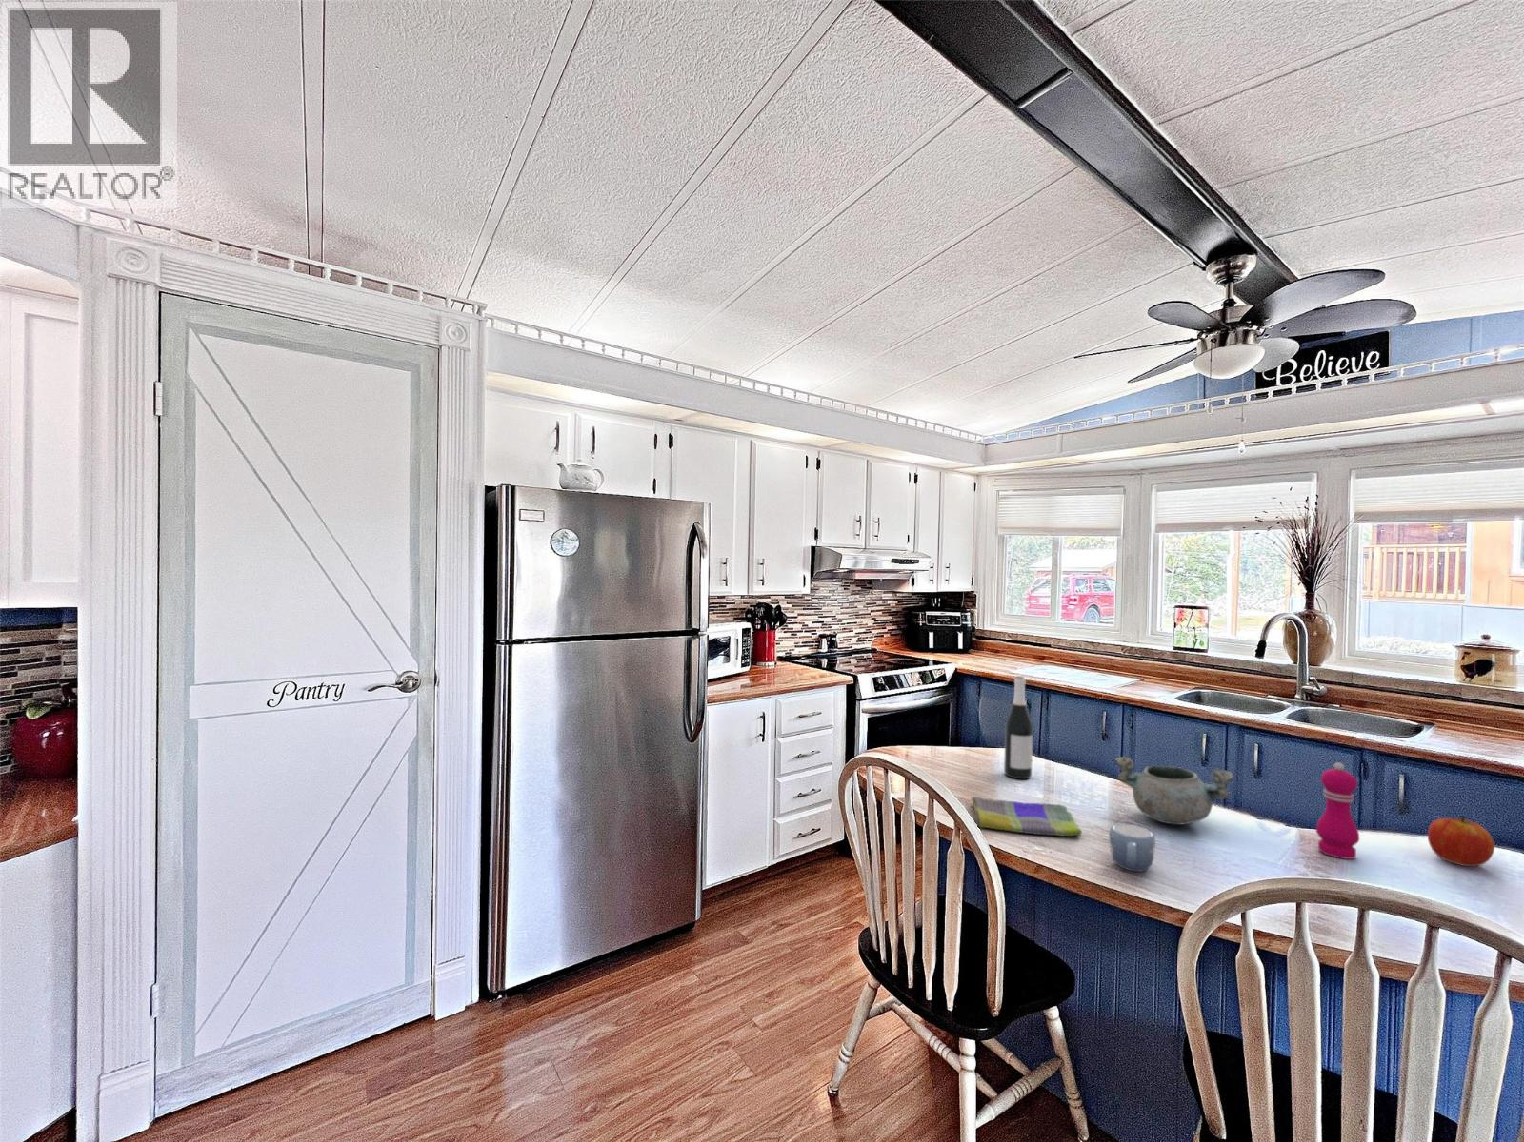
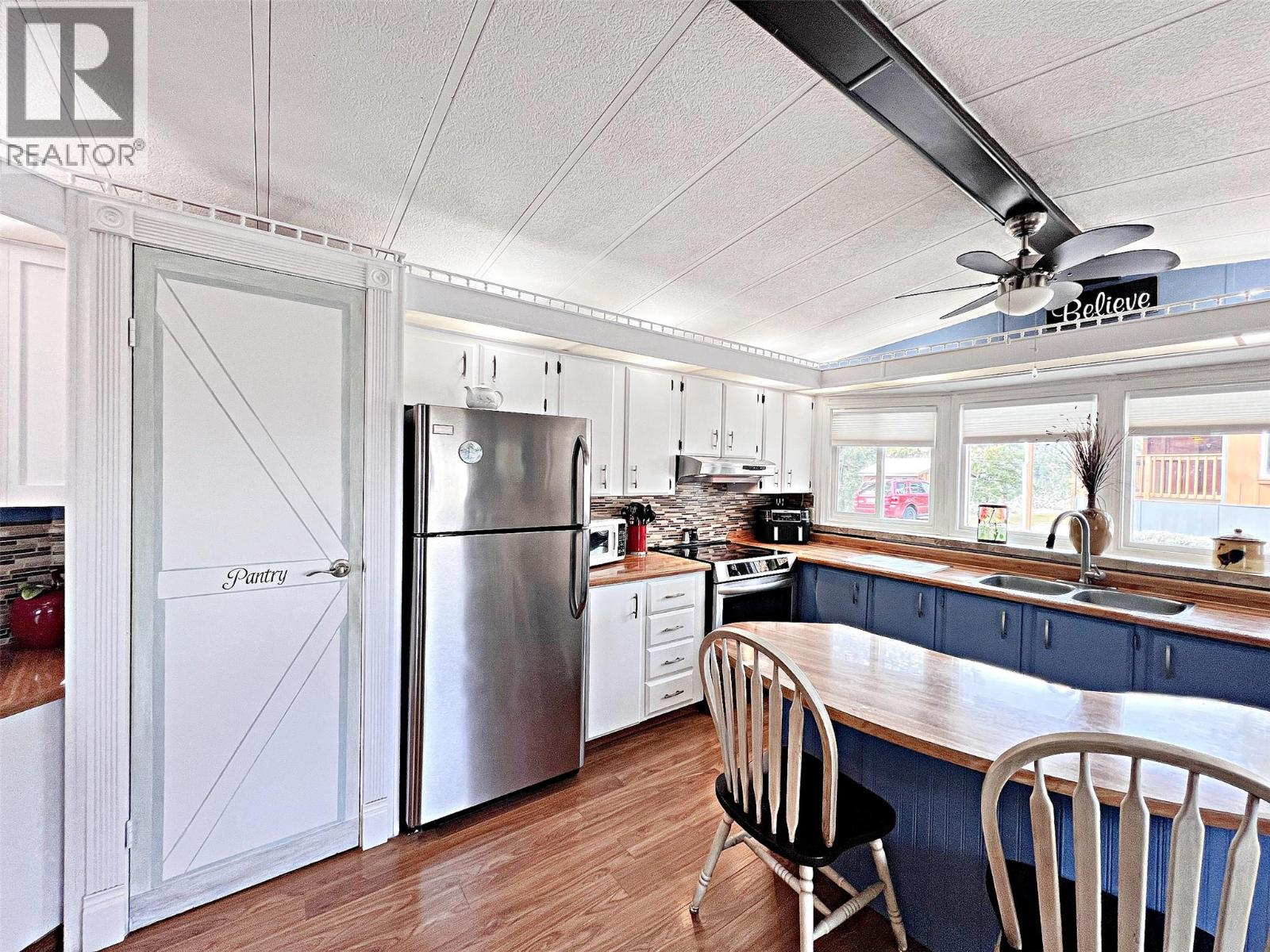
- apple [1427,817,1495,867]
- decorative bowl [1114,756,1235,827]
- wine bottle [1003,674,1033,781]
- pepper mill [1315,762,1360,860]
- mug [1108,822,1157,872]
- dish towel [970,795,1082,836]
